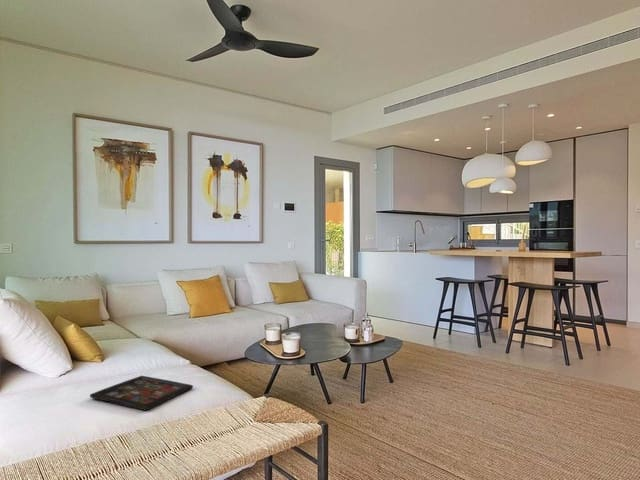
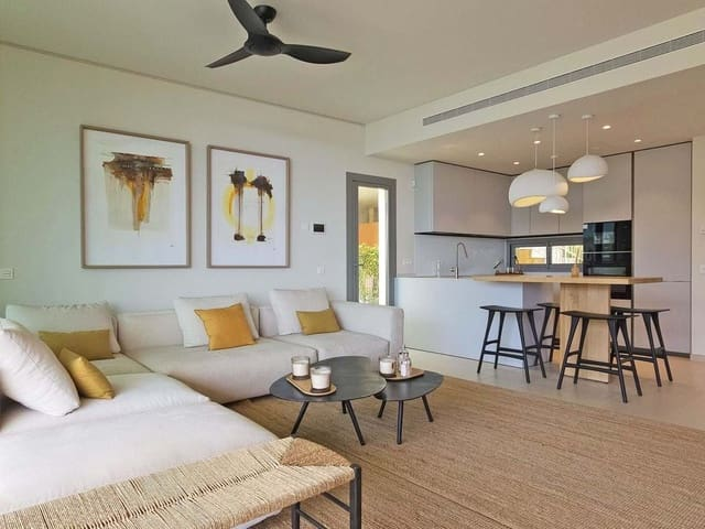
- decorative tray [89,375,194,412]
